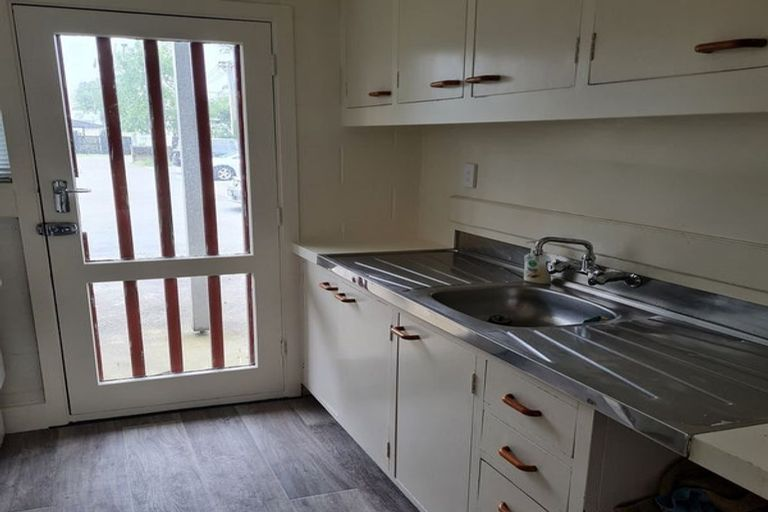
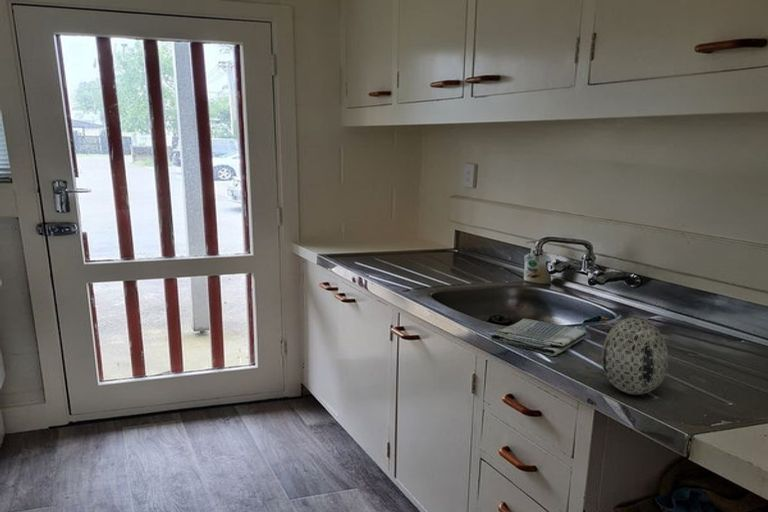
+ dish towel [489,317,588,357]
+ decorative egg [601,316,669,396]
